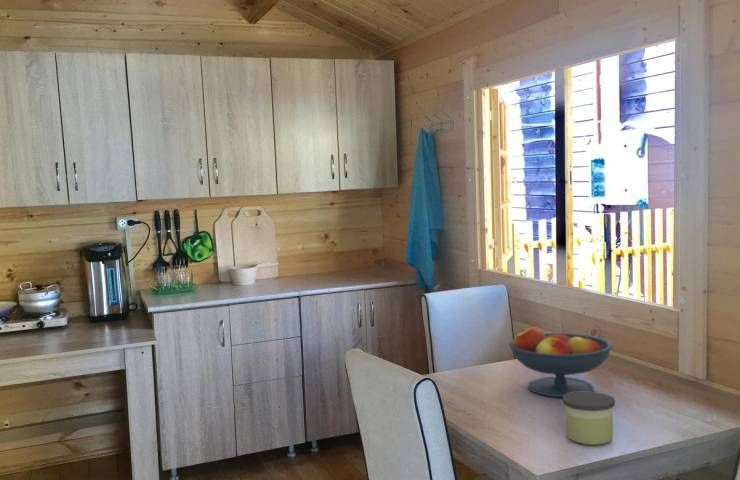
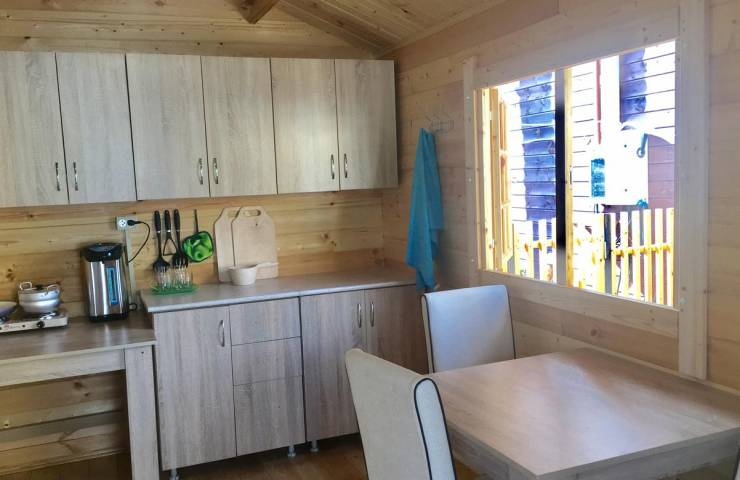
- candle [562,391,616,446]
- fruit bowl [508,326,613,398]
